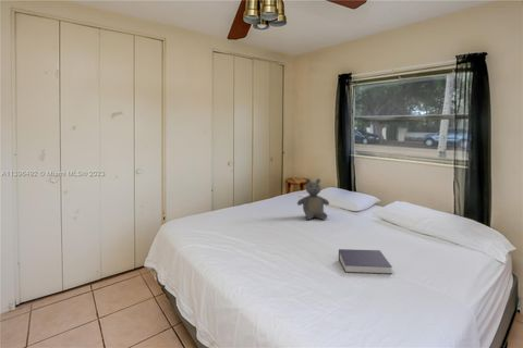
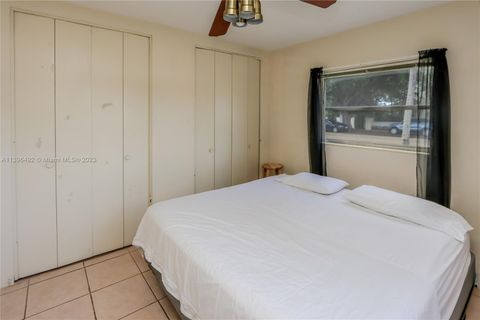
- book [338,248,393,275]
- teddy bear [296,177,330,221]
